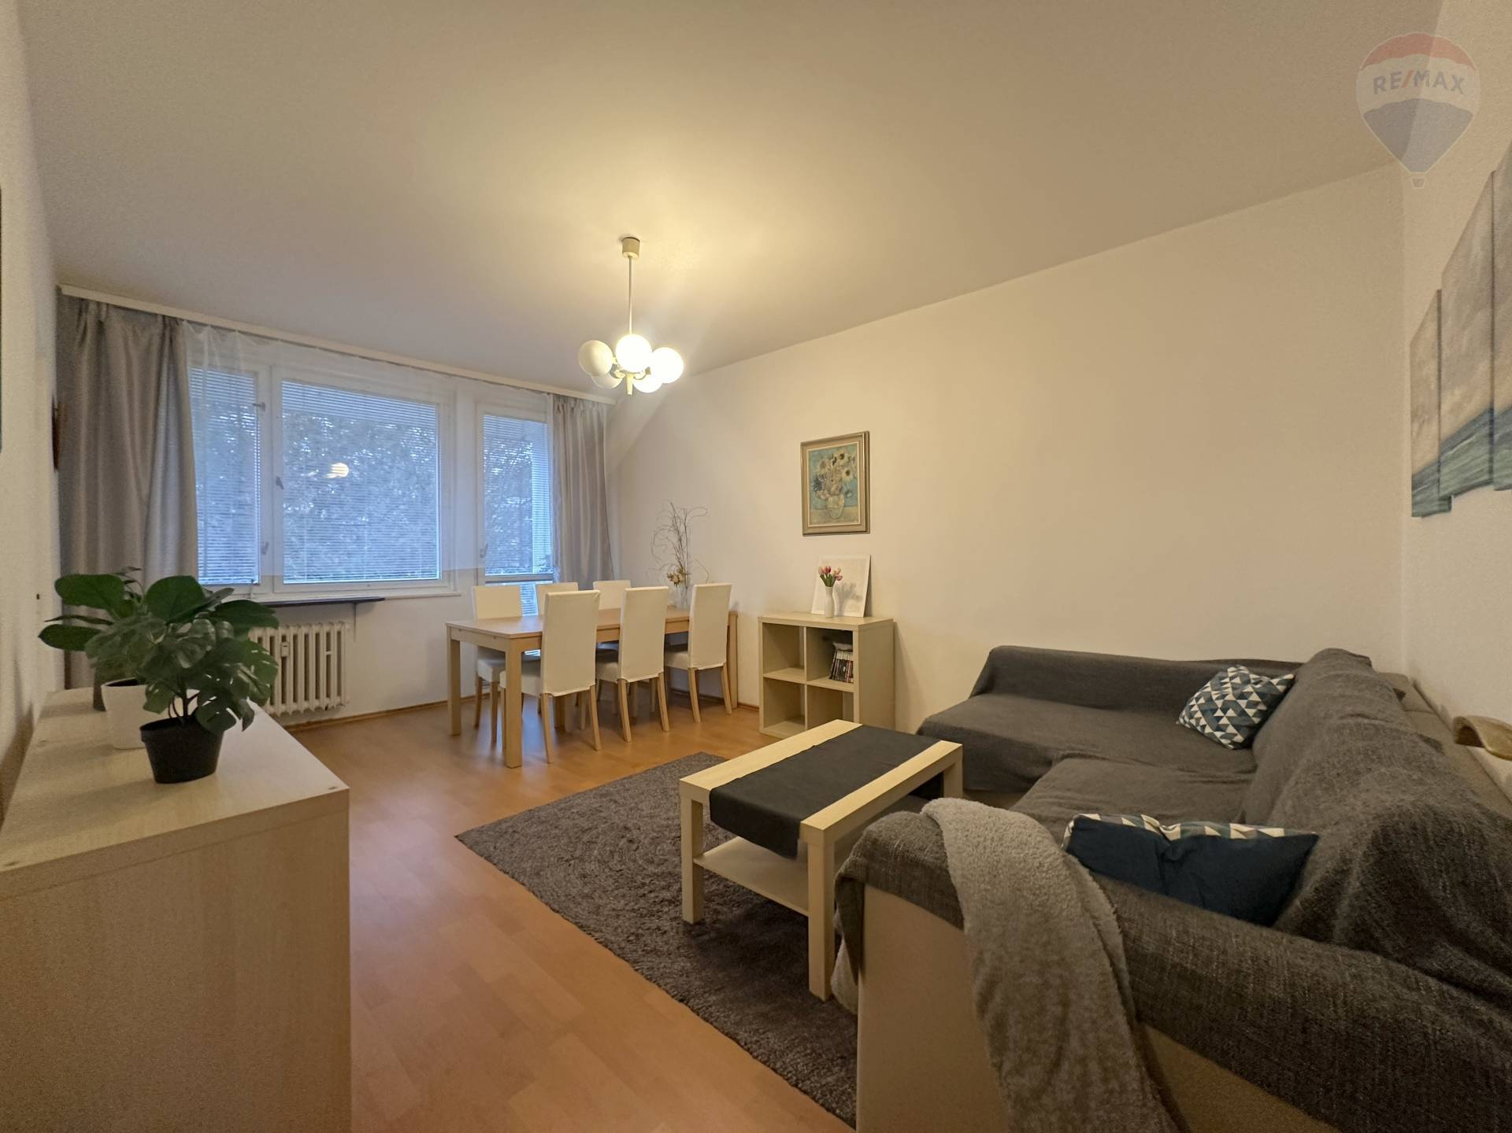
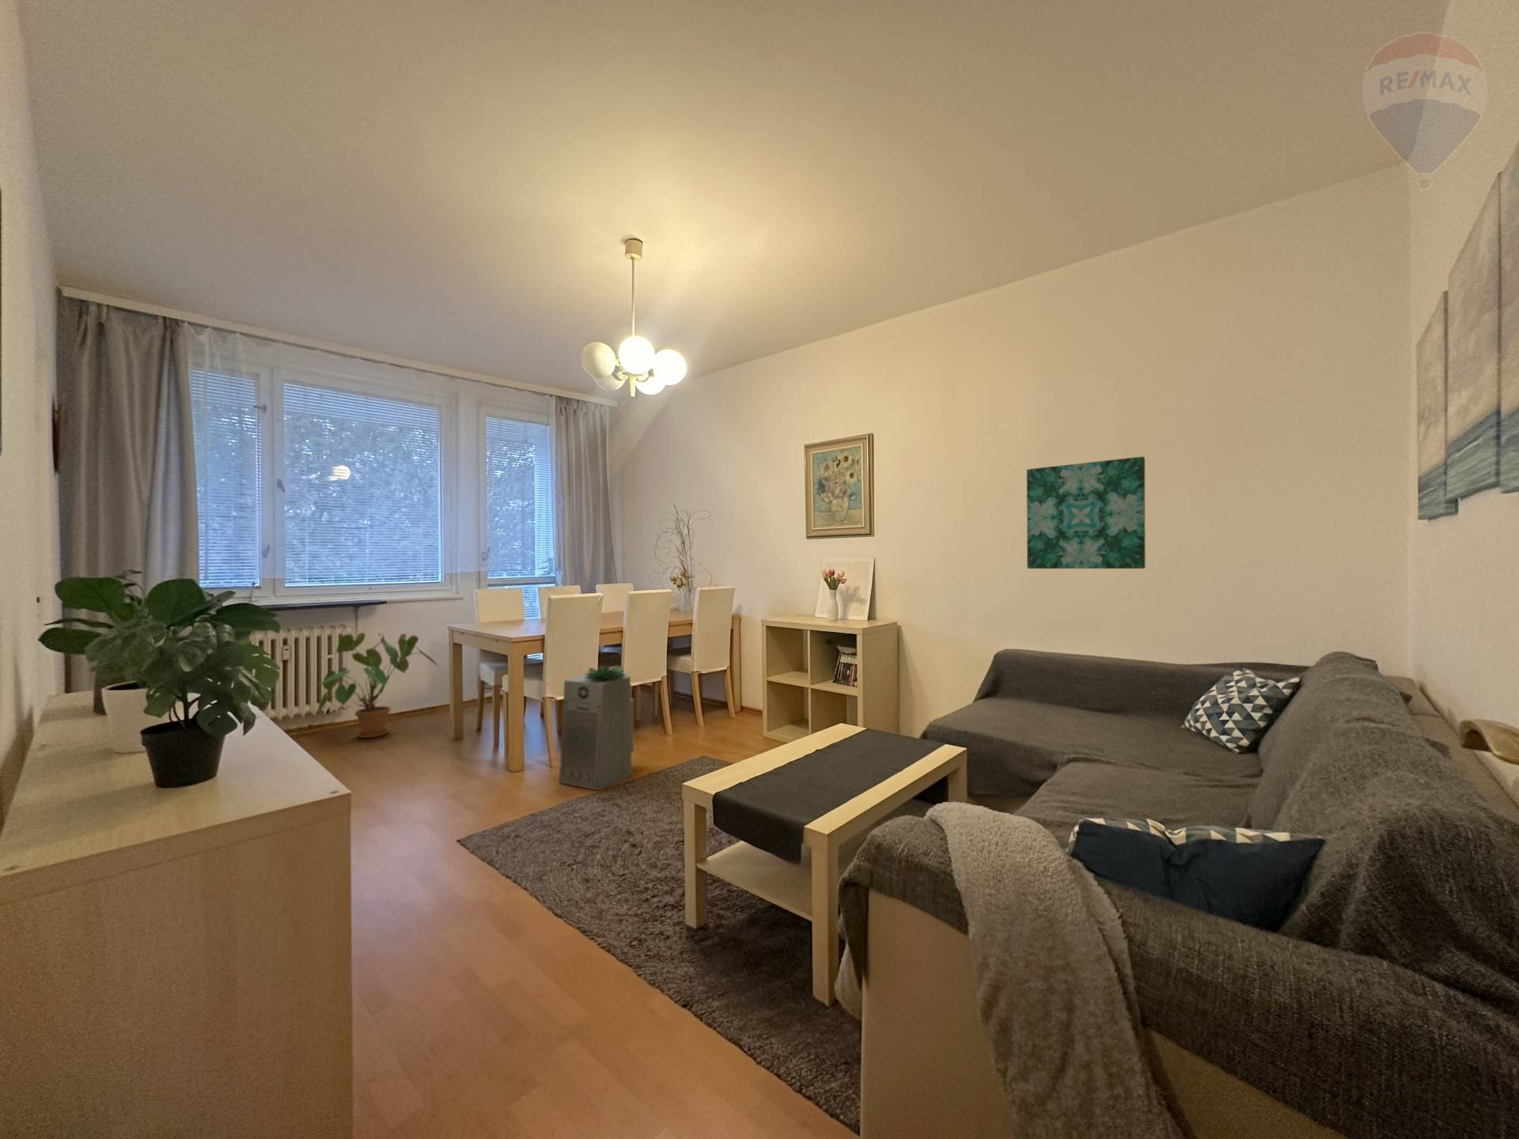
+ wall art [1026,456,1146,570]
+ house plant [313,632,440,738]
+ succulent plant [585,664,626,681]
+ fan [559,672,634,791]
